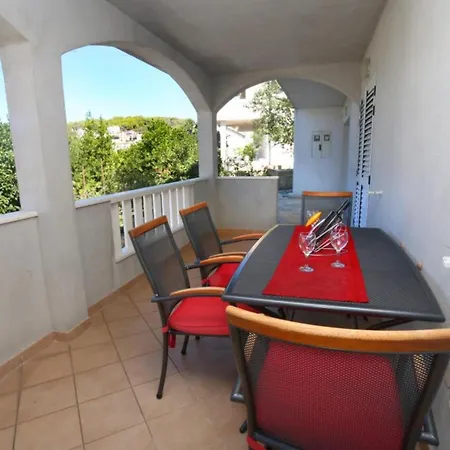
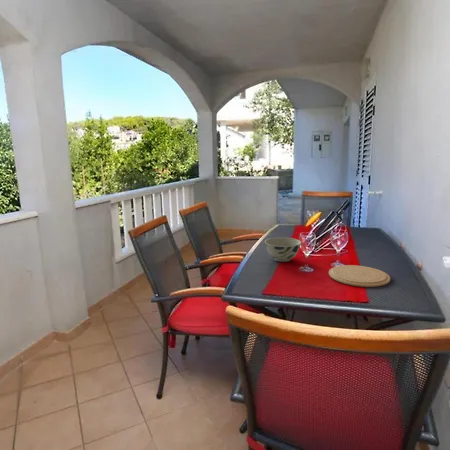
+ bowl [264,237,302,263]
+ plate [328,264,391,288]
